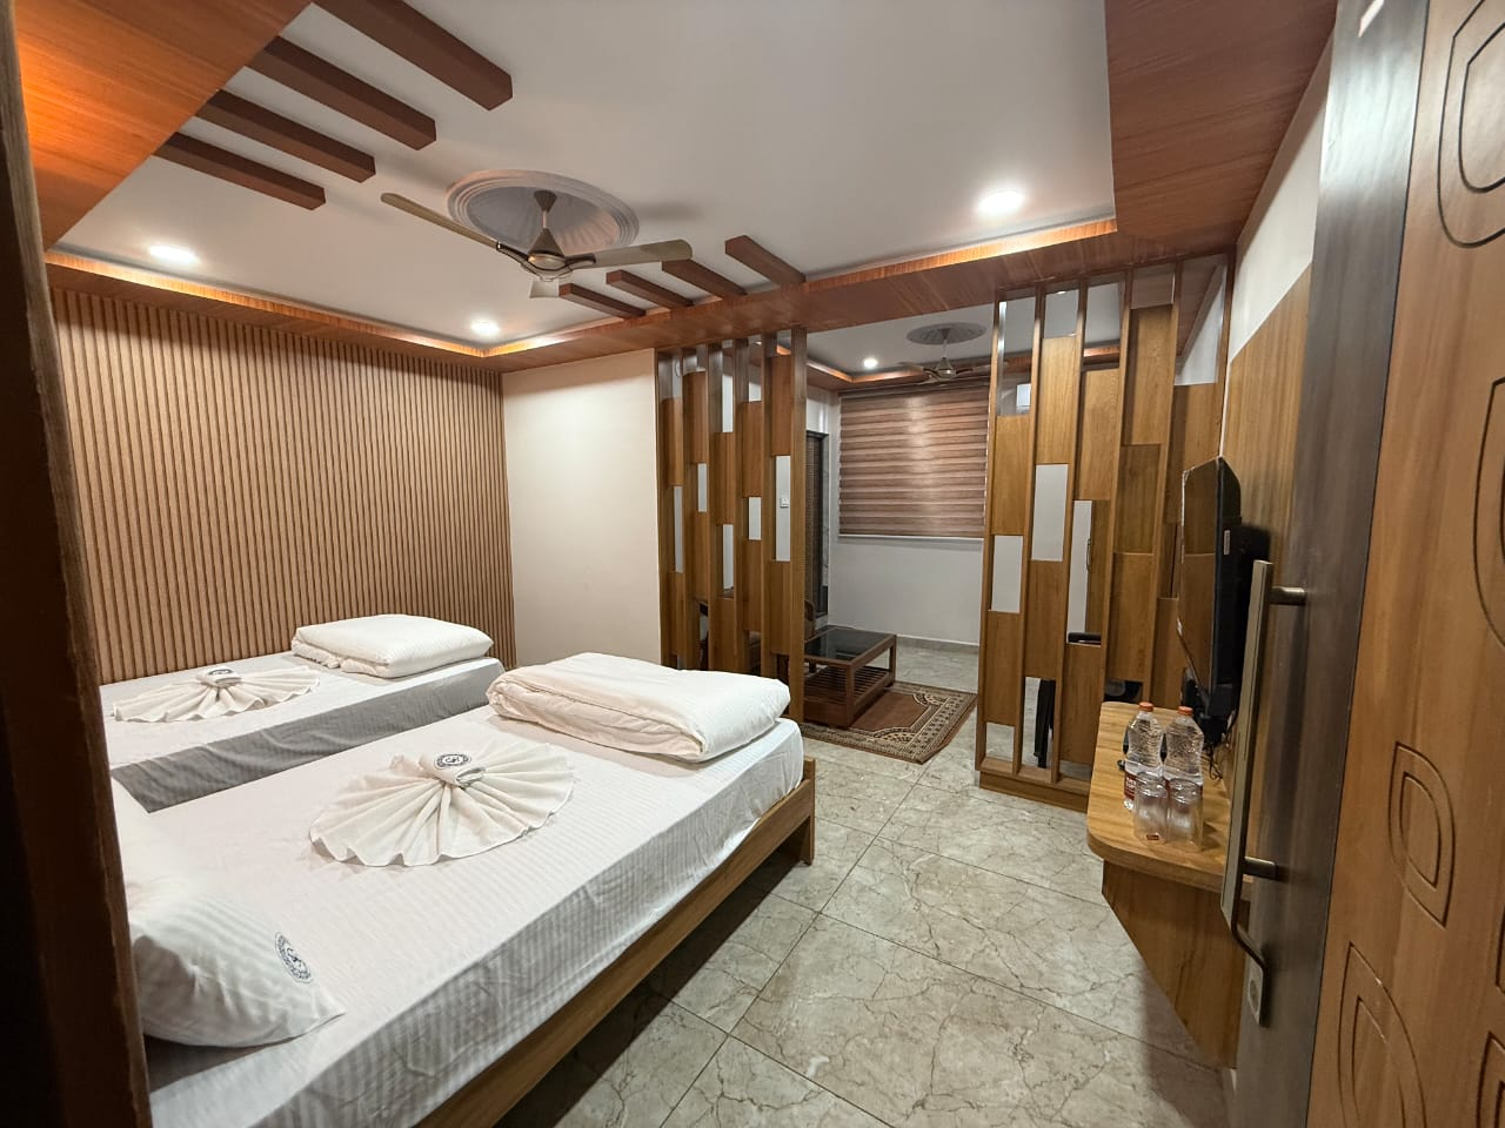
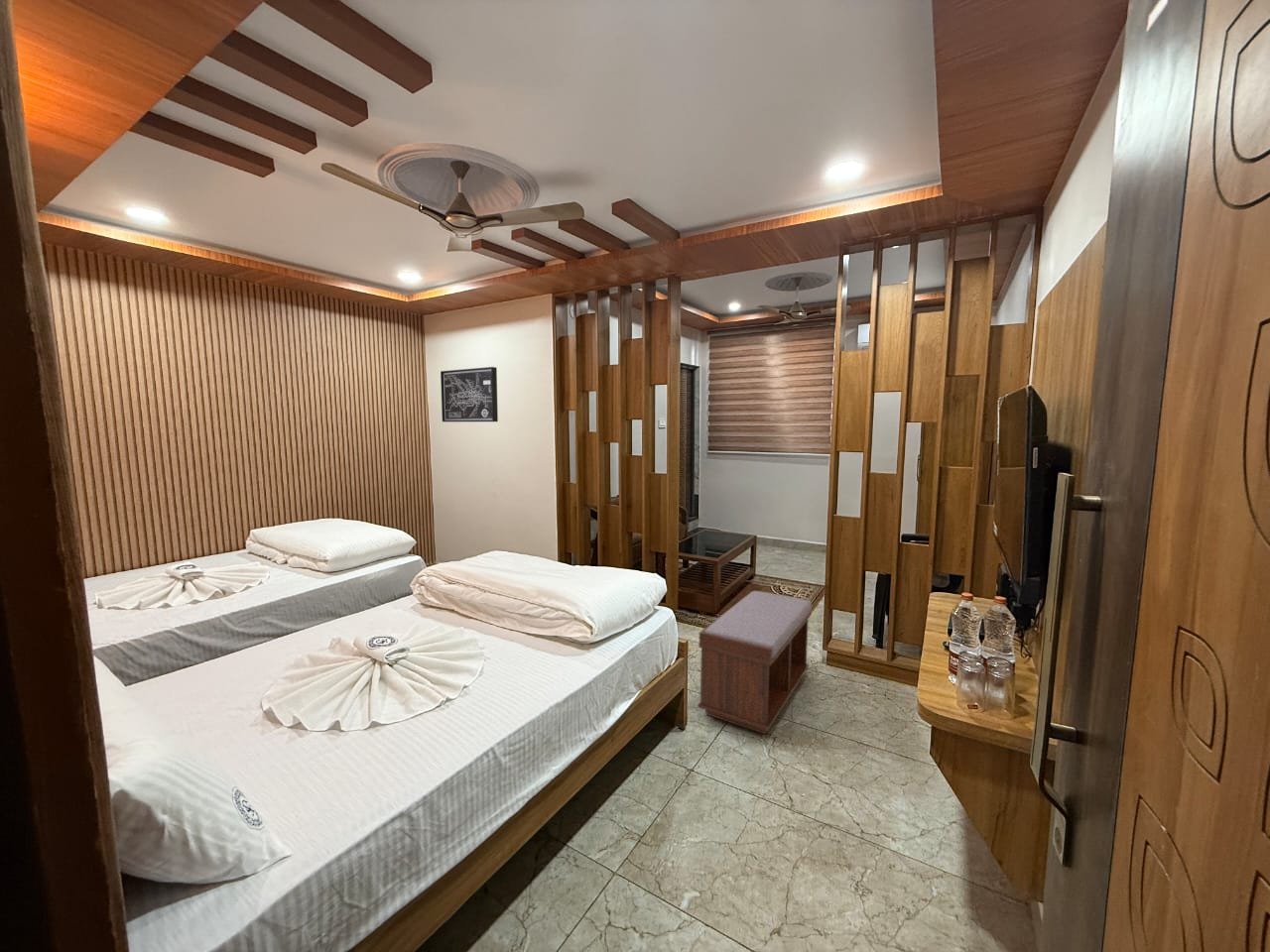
+ wall art [440,366,499,422]
+ bench [697,590,813,735]
